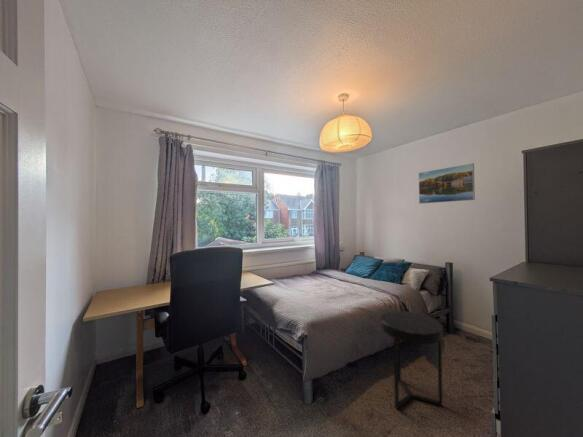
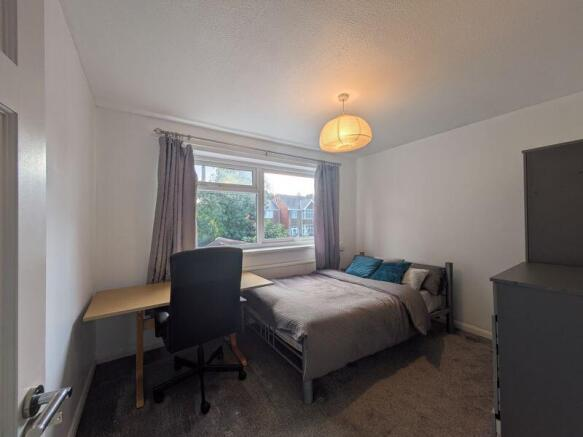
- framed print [418,162,476,205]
- side table [380,310,444,410]
